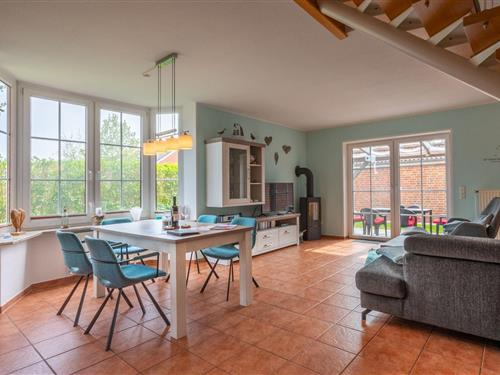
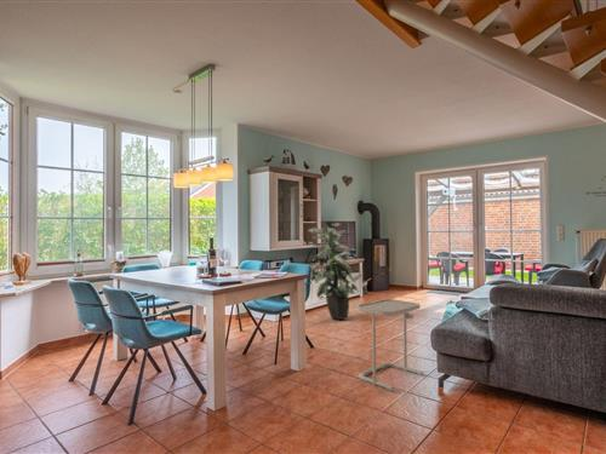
+ indoor plant [307,222,362,321]
+ side table [356,298,424,392]
